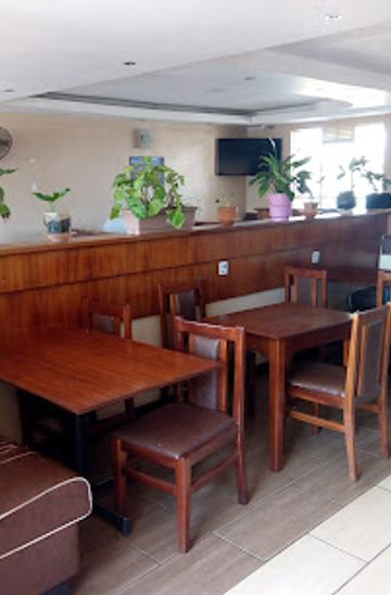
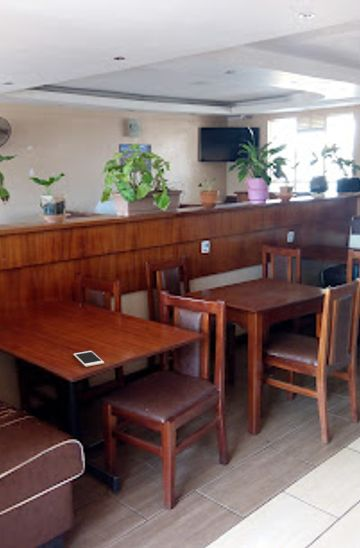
+ cell phone [73,350,105,368]
